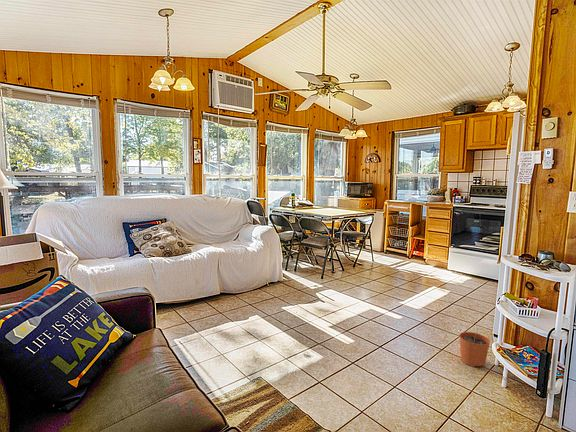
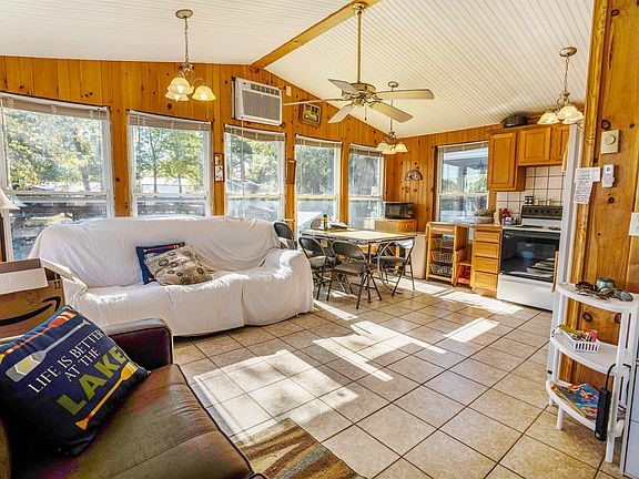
- plant pot [459,327,491,368]
